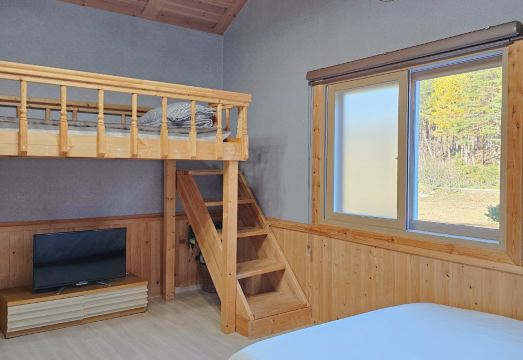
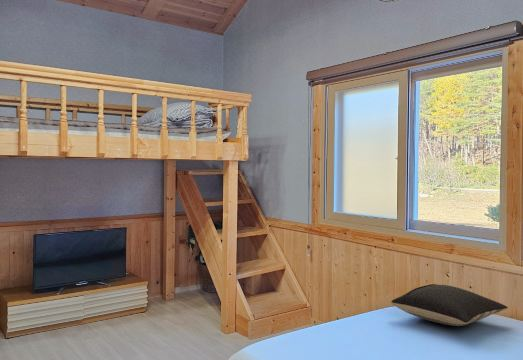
+ pillow [390,283,509,327]
